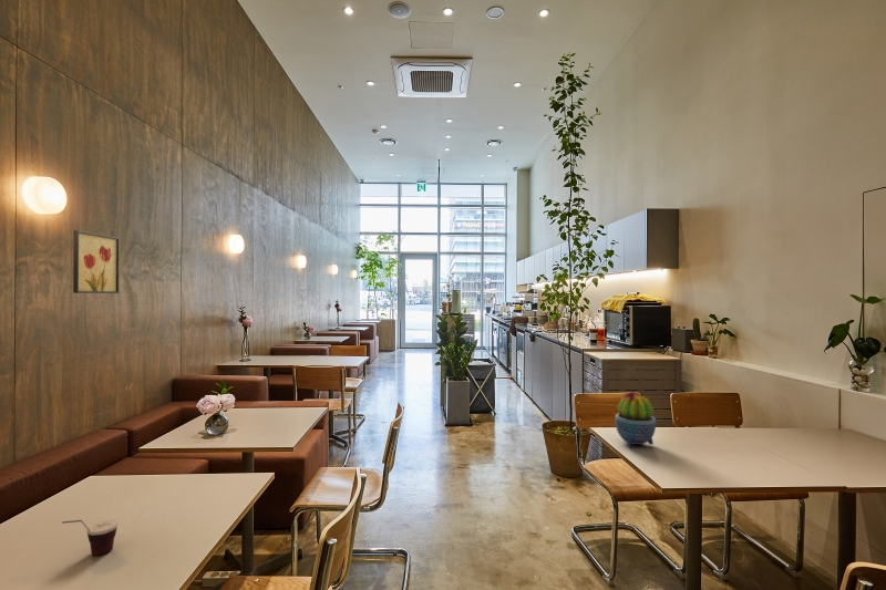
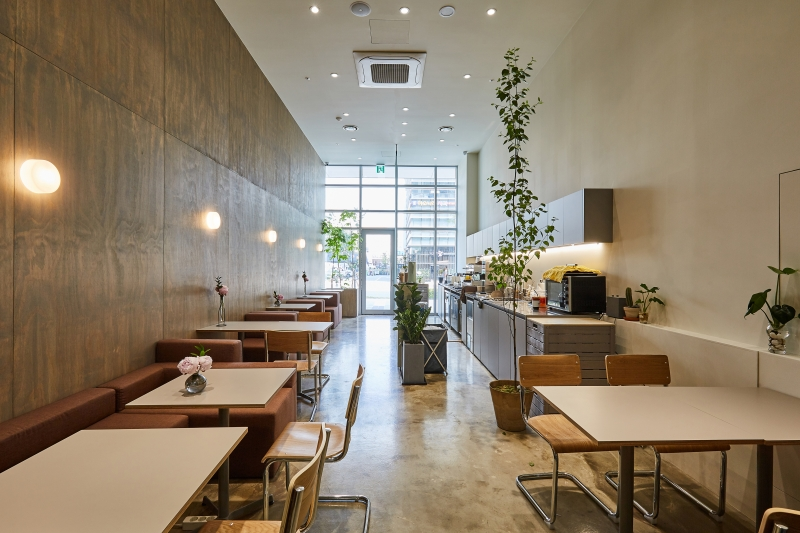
- wall art [72,229,121,294]
- cup [61,519,119,557]
- potted cactus [615,391,657,448]
